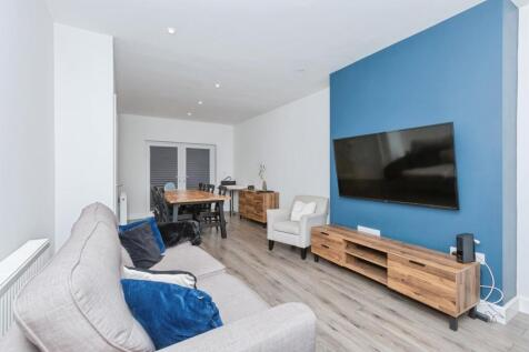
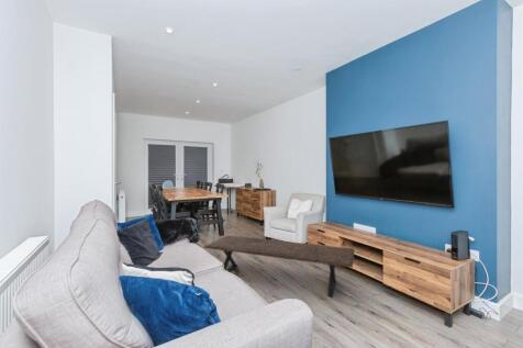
+ coffee table [202,234,355,298]
